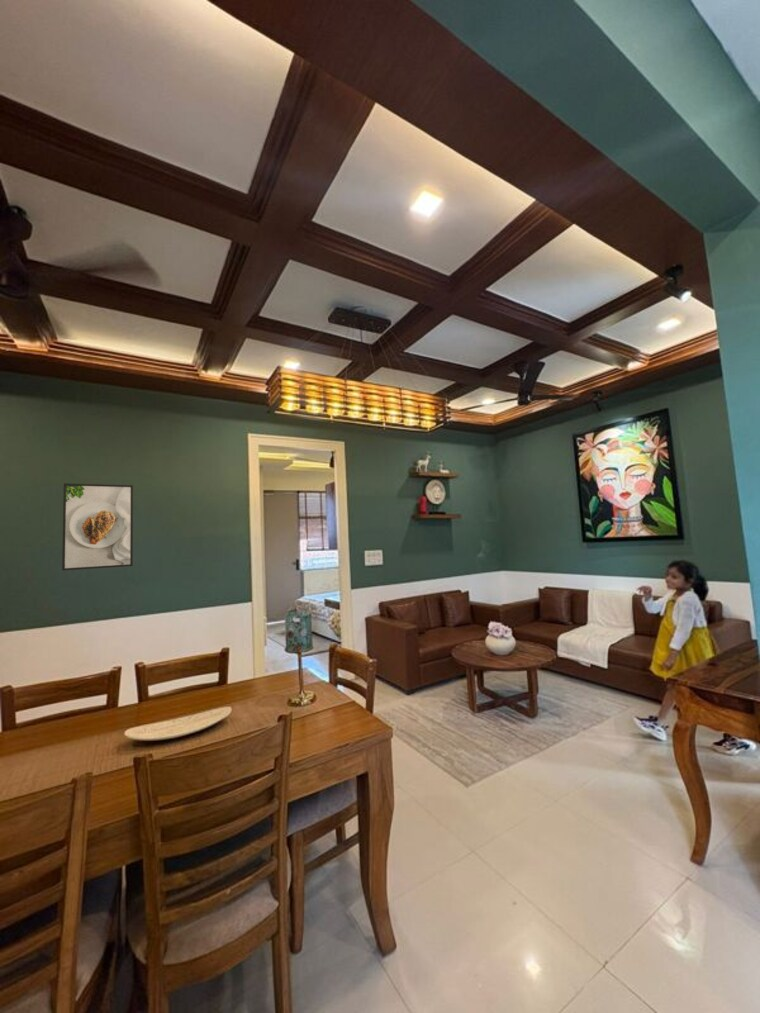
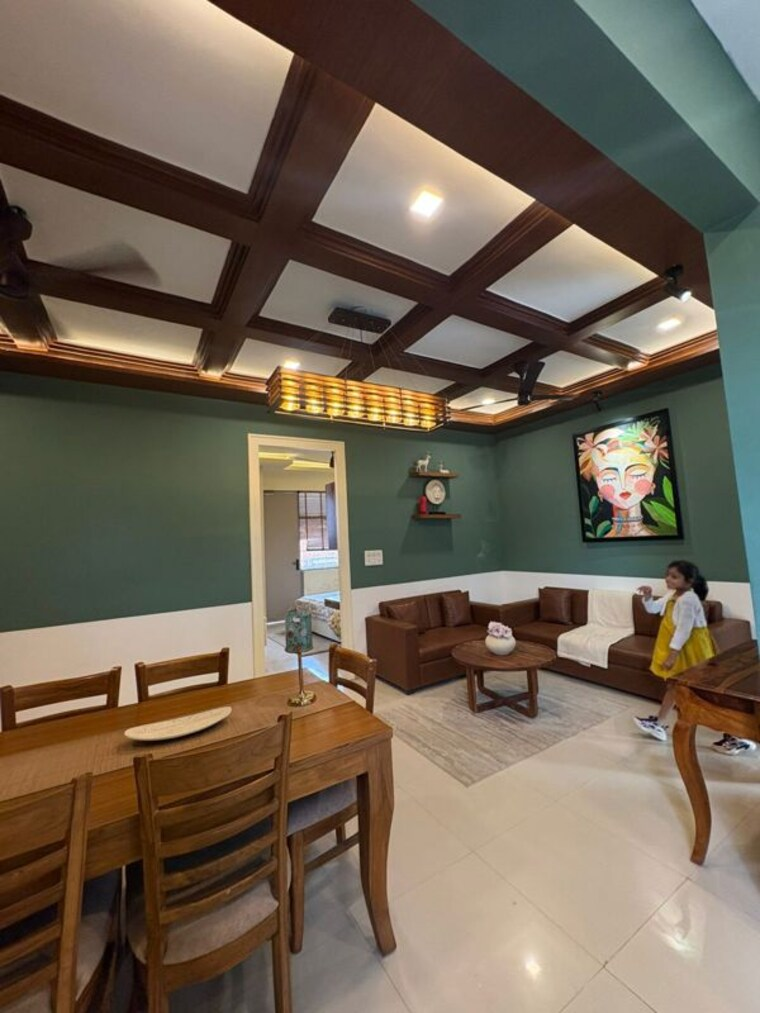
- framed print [61,482,134,571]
